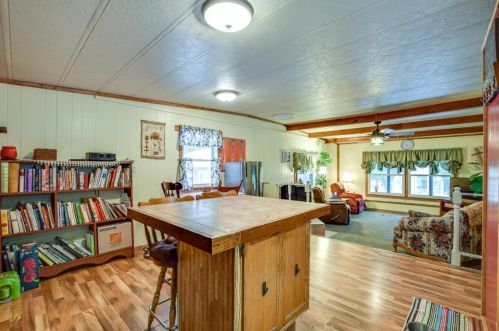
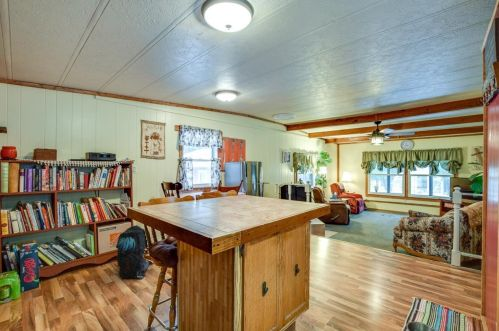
+ backpack [115,224,154,280]
